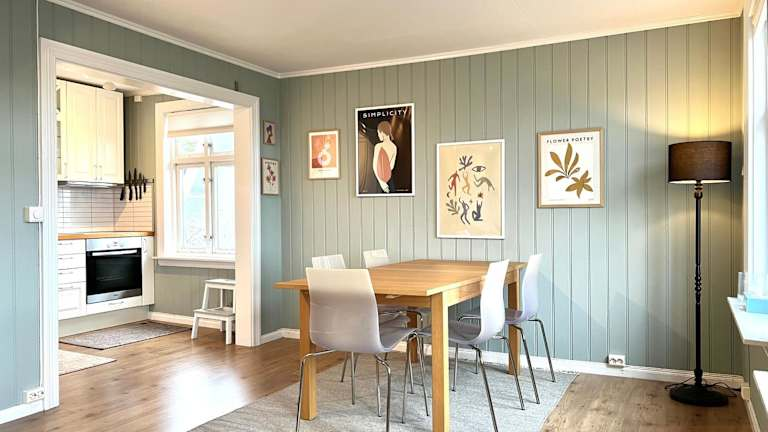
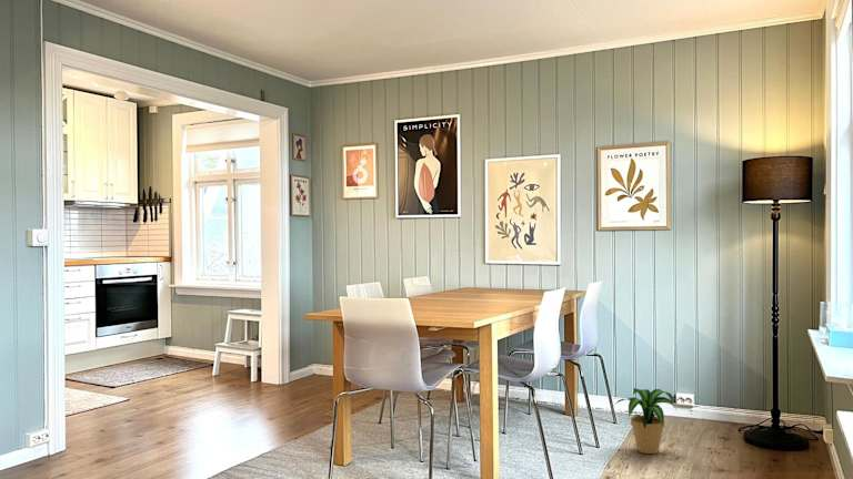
+ potted plant [611,387,678,455]
